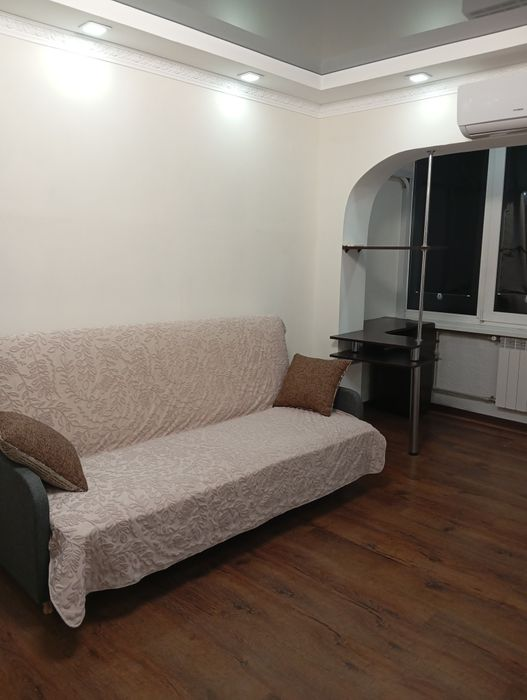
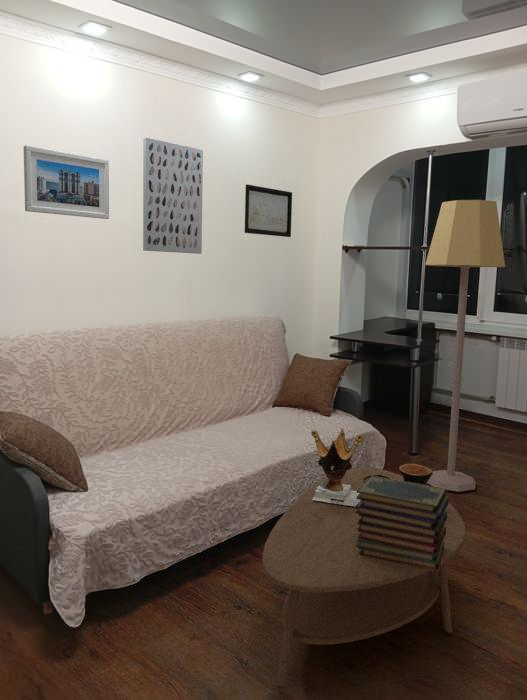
+ book stack [355,476,450,571]
+ pottery [310,426,433,507]
+ lamp [424,199,506,493]
+ wall art [142,137,204,255]
+ wall art [244,183,293,238]
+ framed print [23,144,110,220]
+ coffee table [261,467,466,689]
